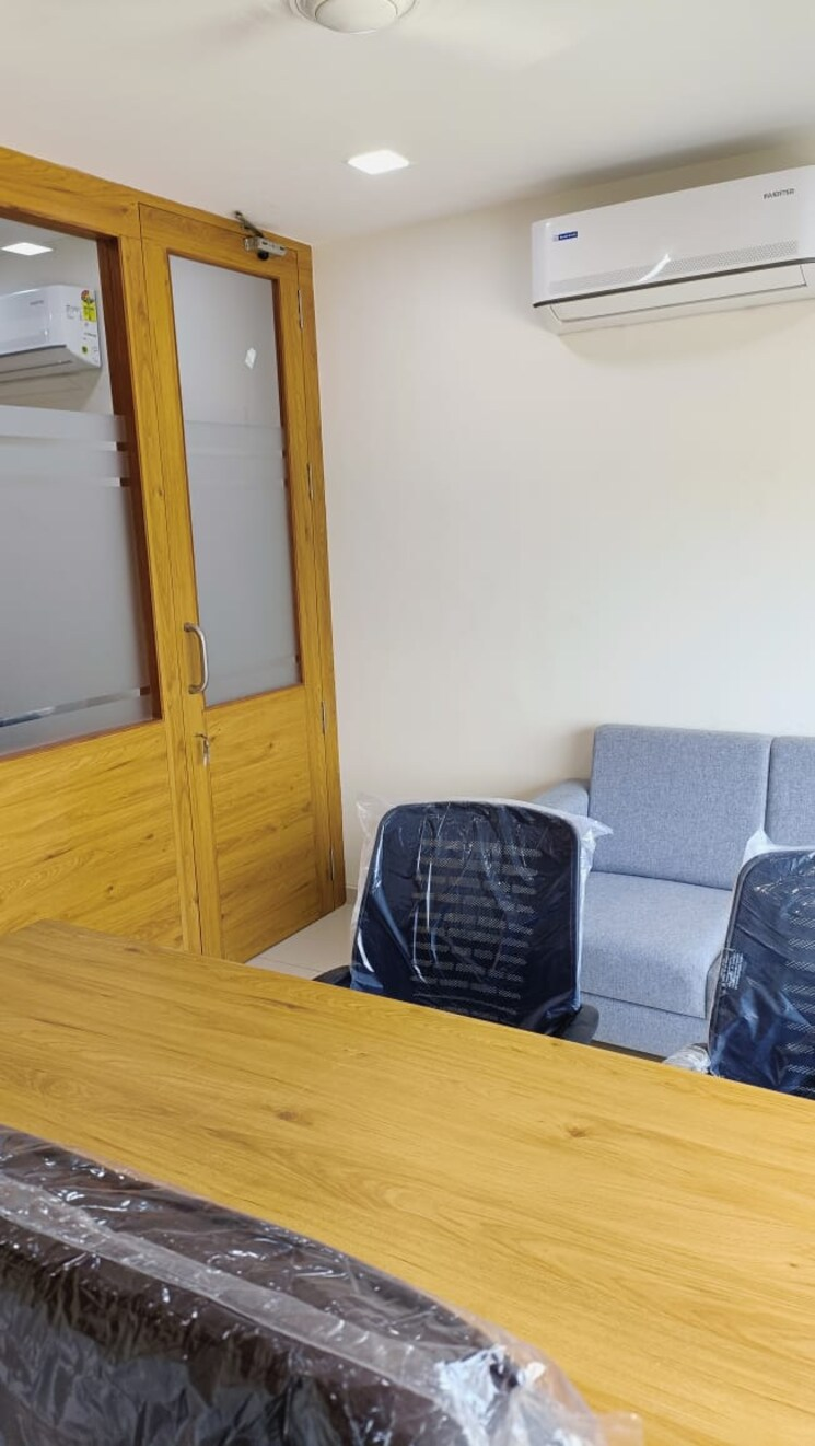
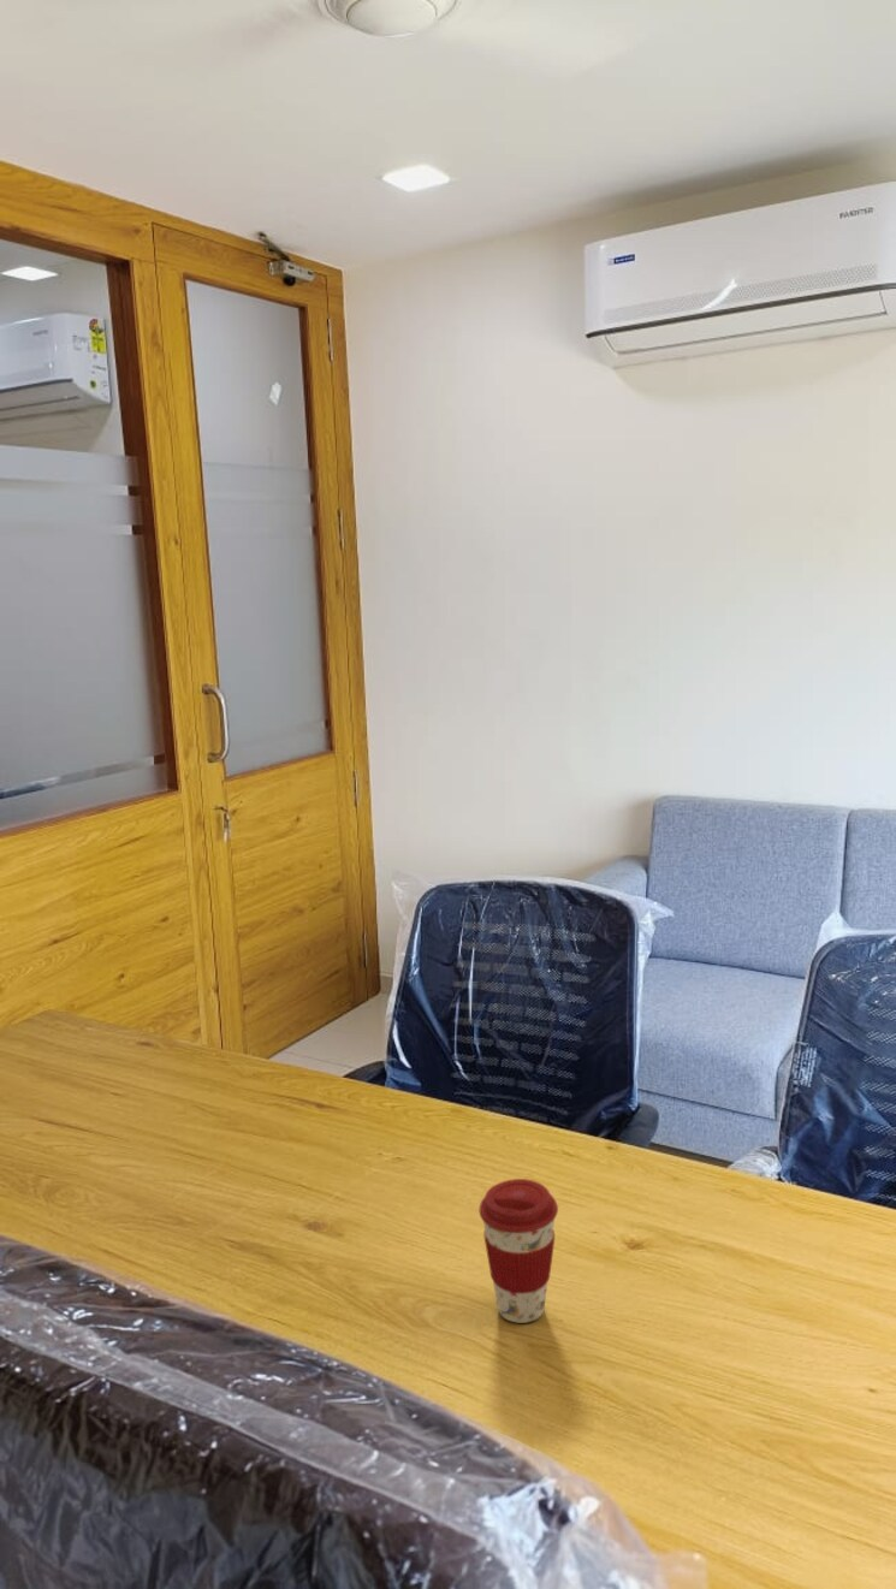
+ coffee cup [479,1178,559,1324]
